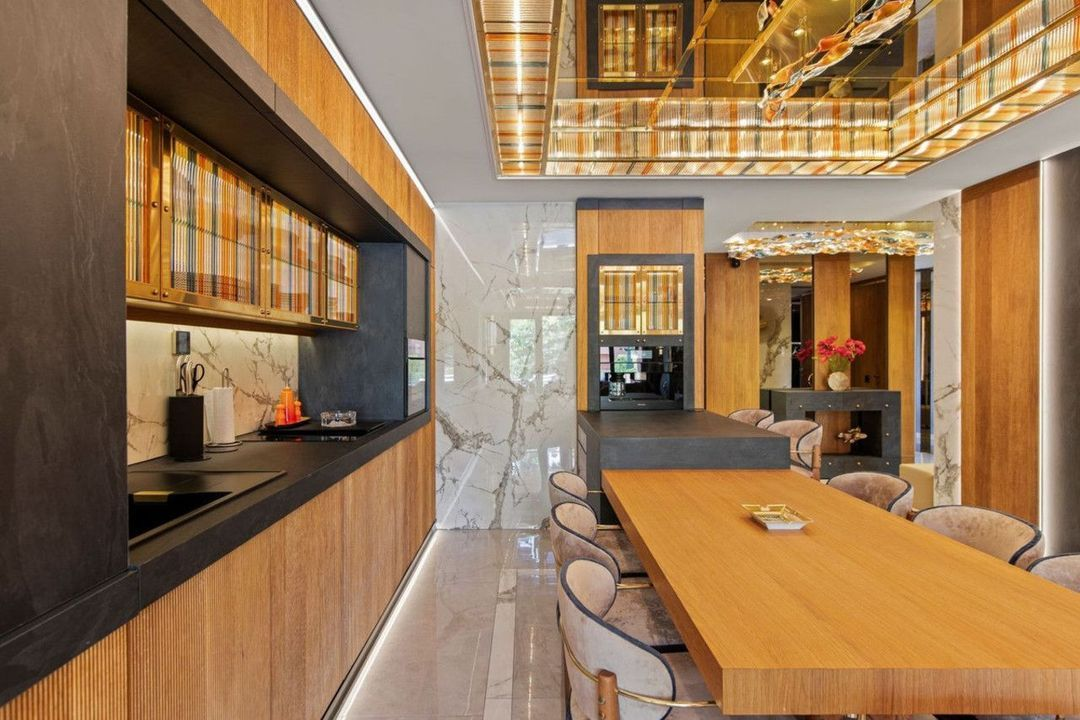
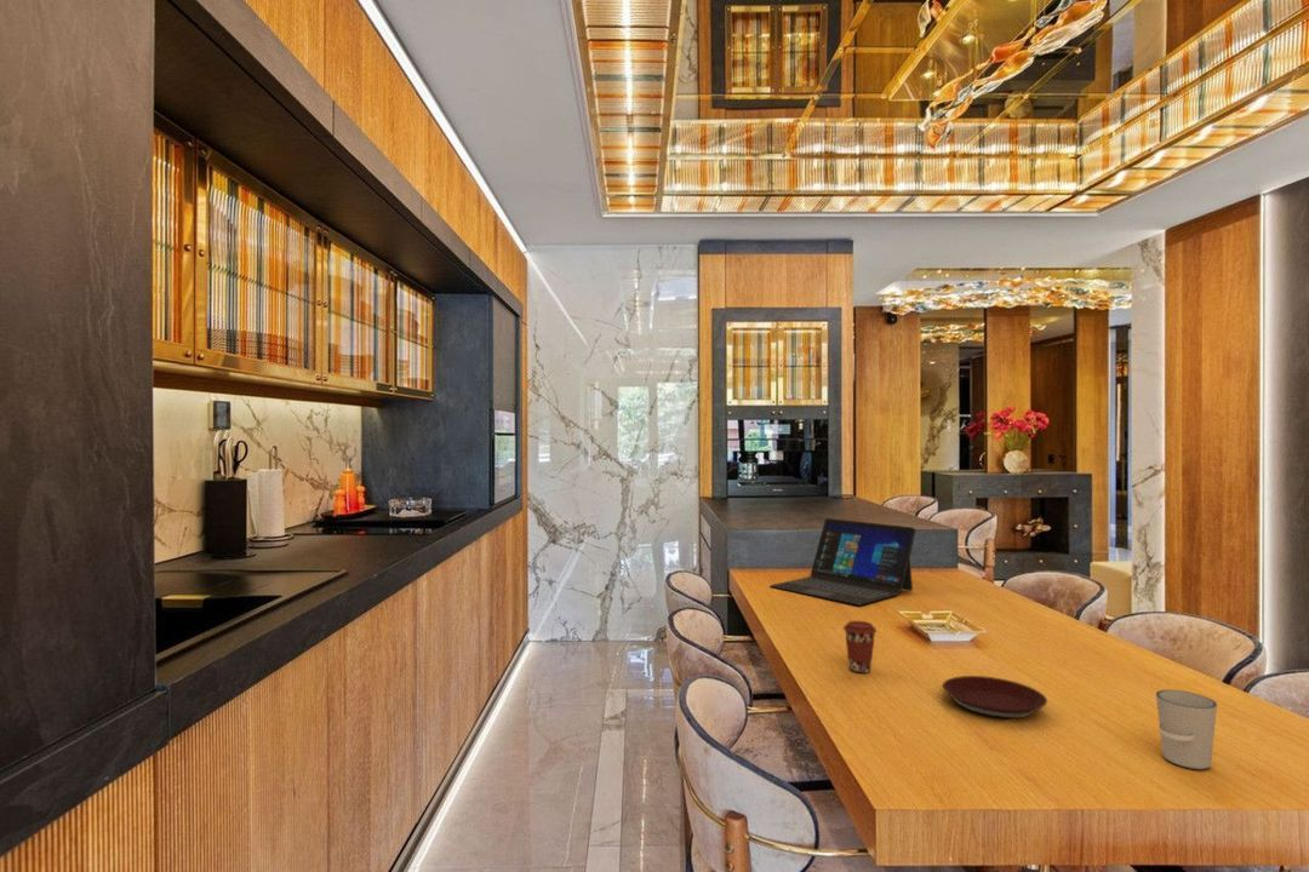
+ plate [942,675,1048,719]
+ laptop [768,517,918,607]
+ coffee cup [842,620,878,675]
+ cup [1155,689,1218,771]
